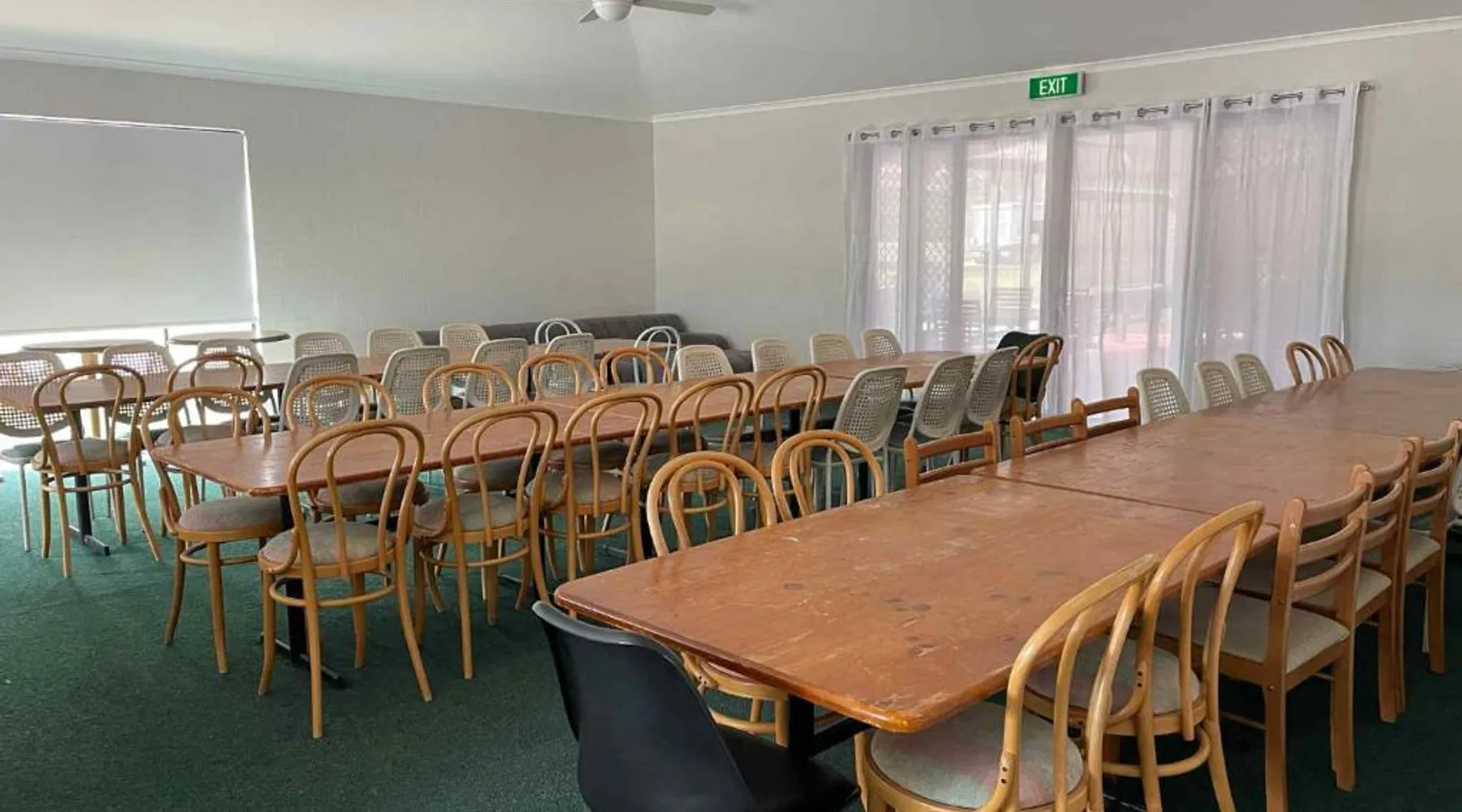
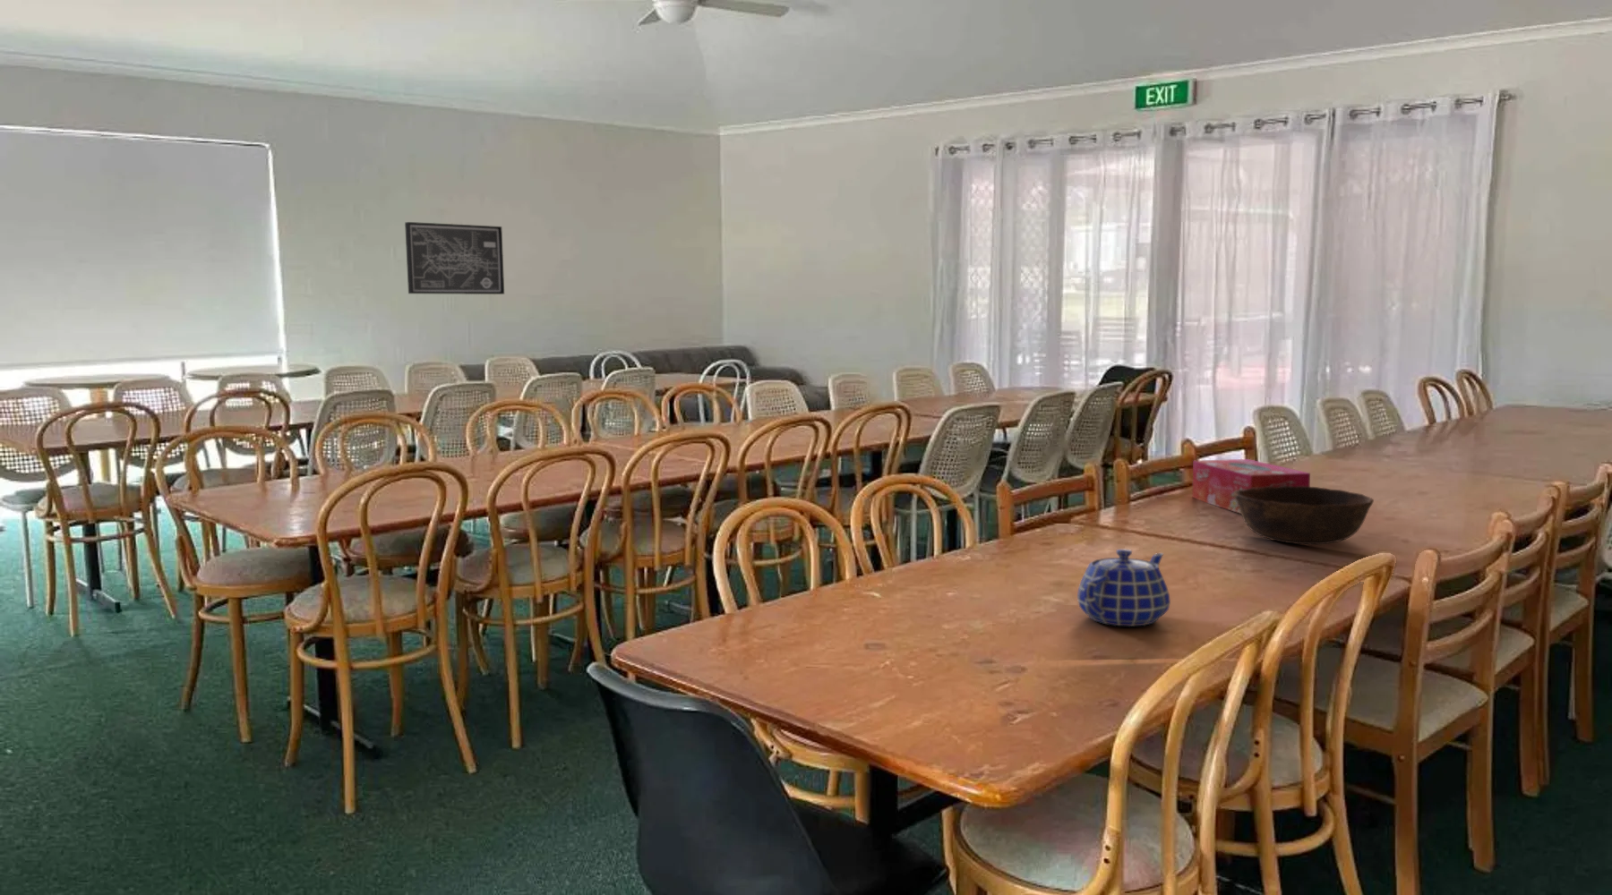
+ wall art [404,222,505,295]
+ teapot [1076,549,1171,627]
+ tissue box [1191,459,1311,515]
+ bowl [1233,486,1375,546]
